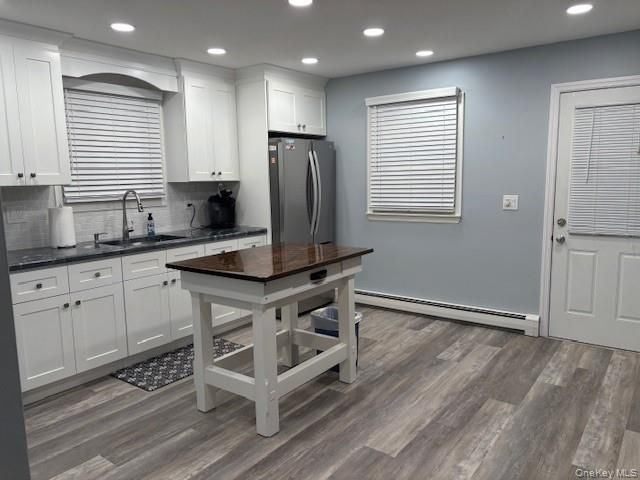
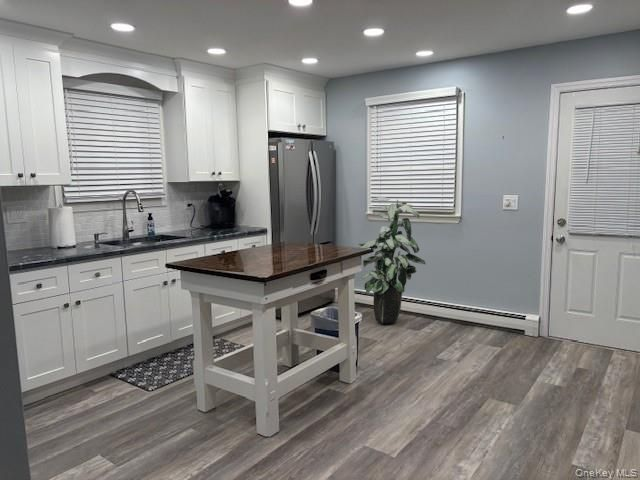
+ indoor plant [357,196,427,324]
